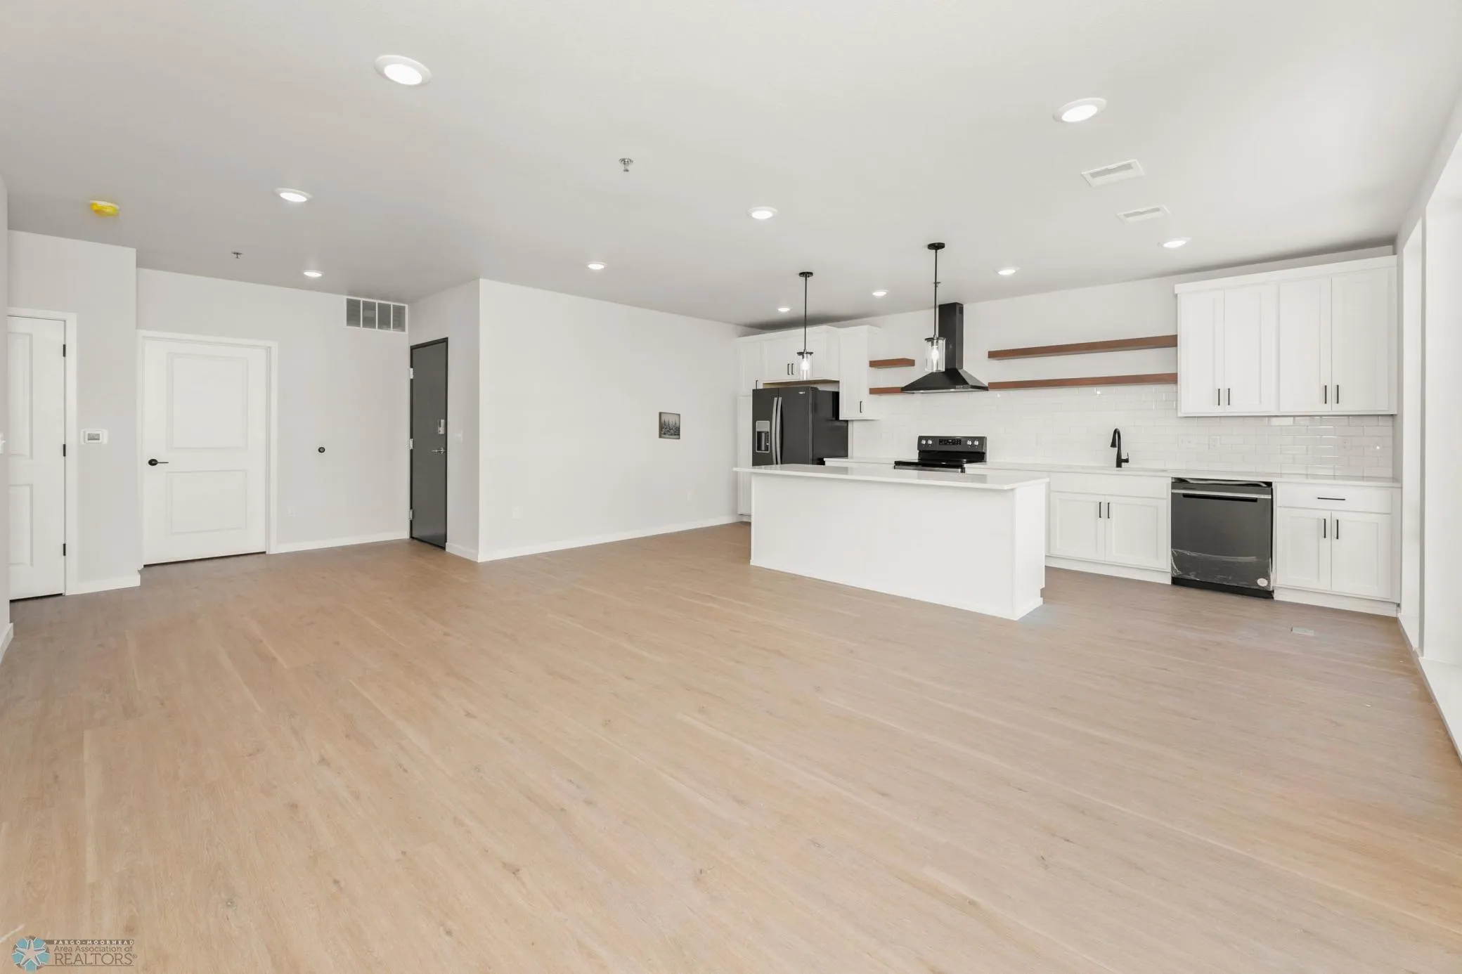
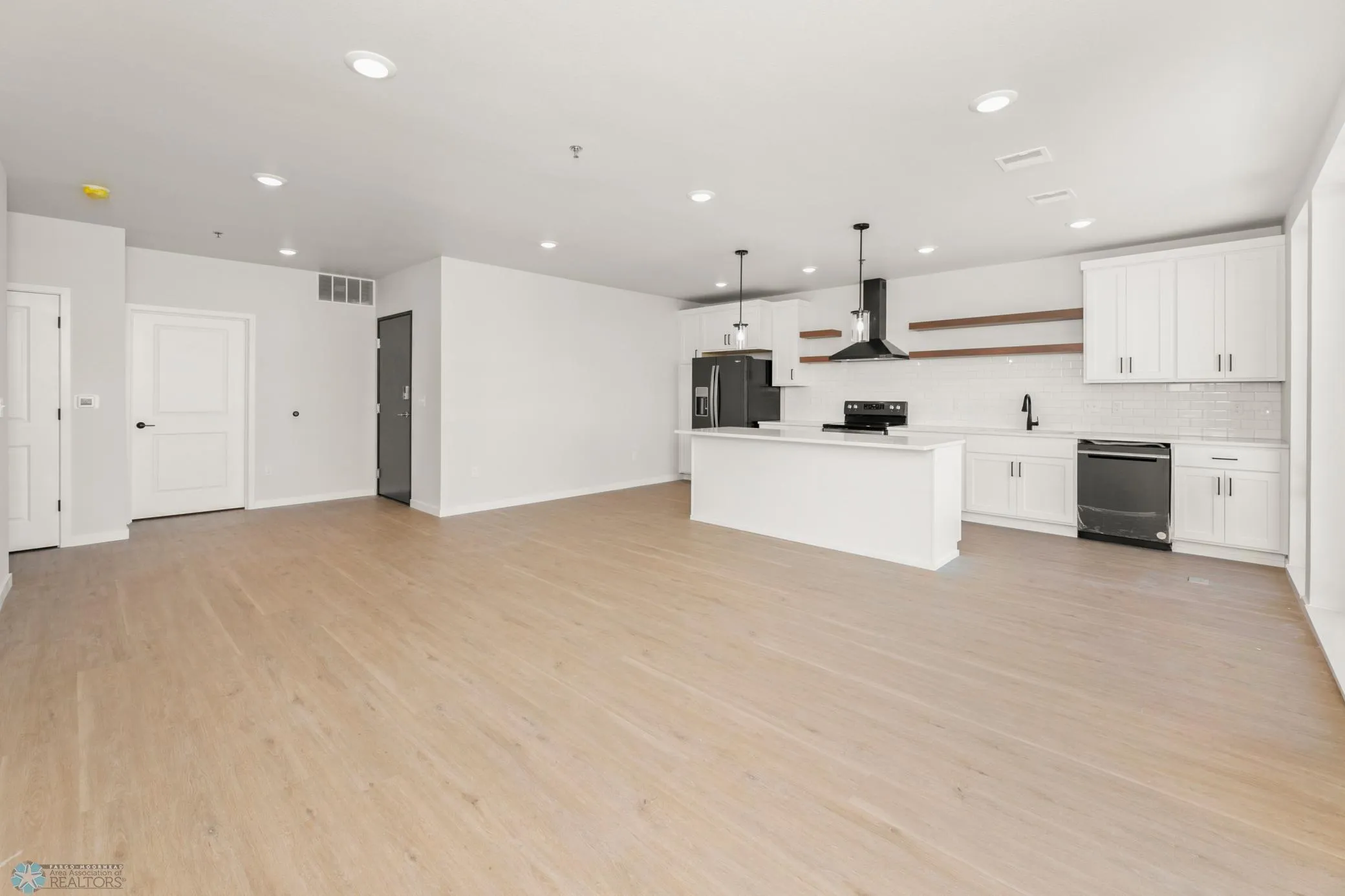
- wall art [658,411,682,440]
